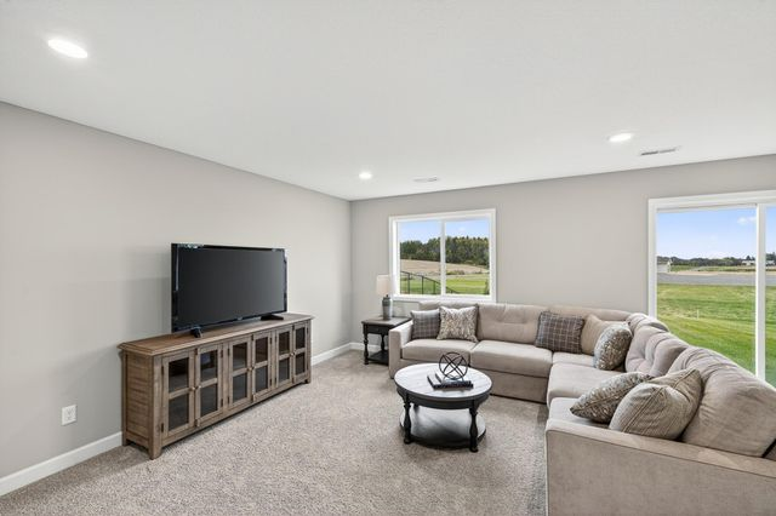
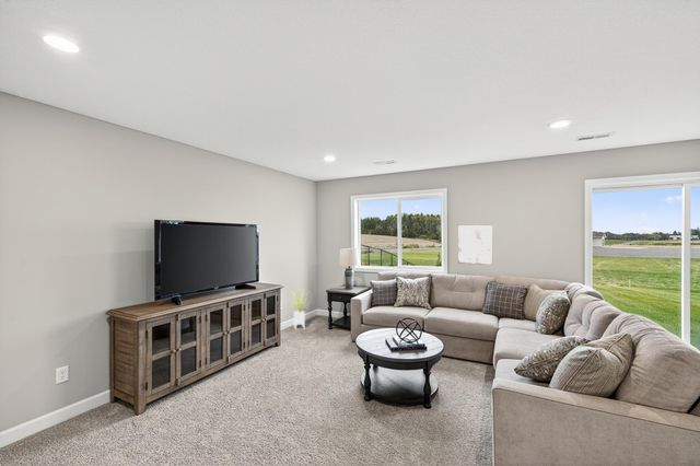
+ house plant [290,286,311,331]
+ wall art [457,224,493,266]
